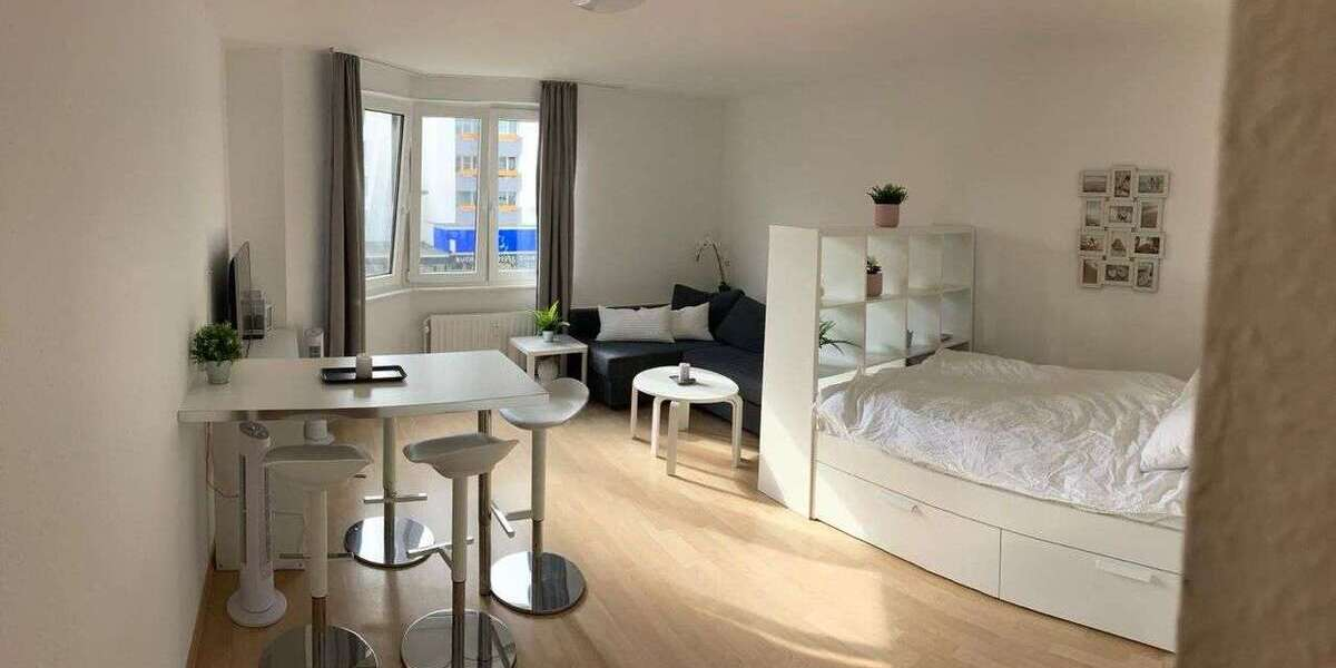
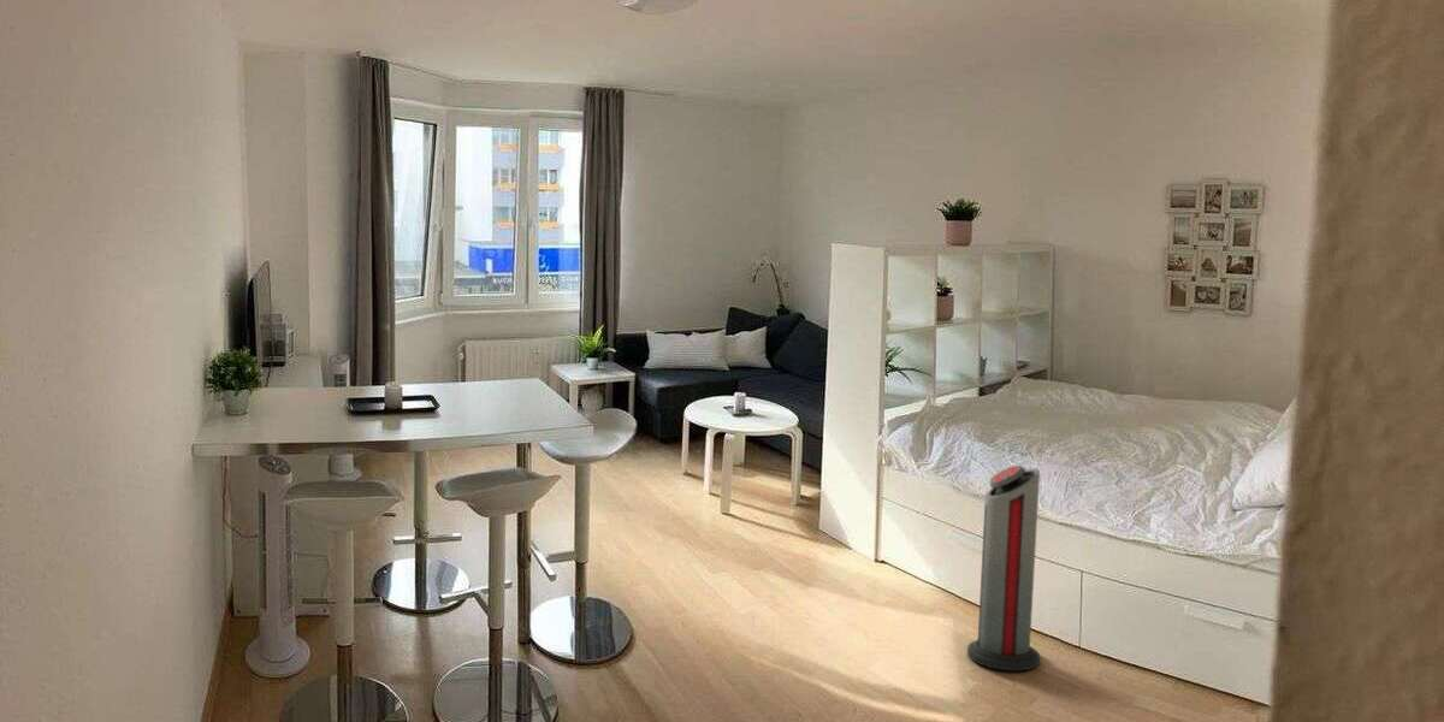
+ air purifier [966,464,1041,671]
